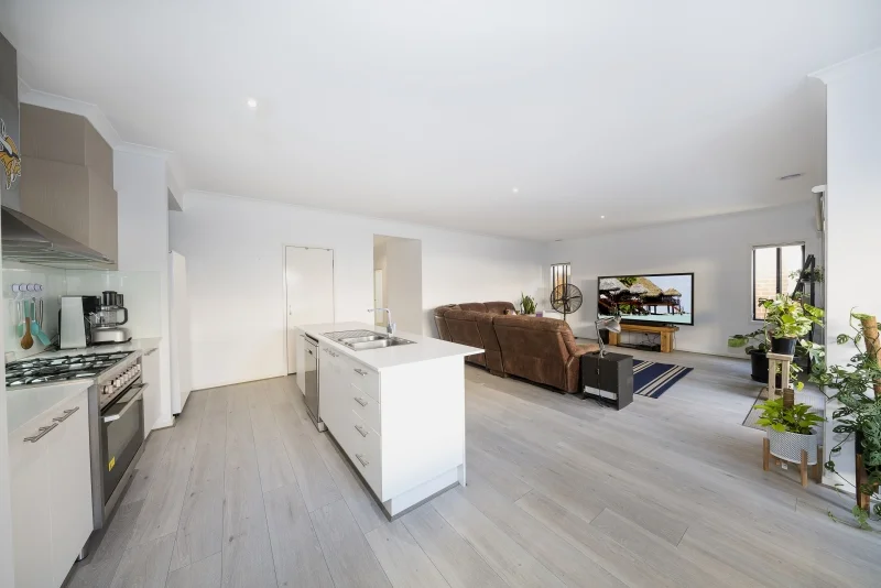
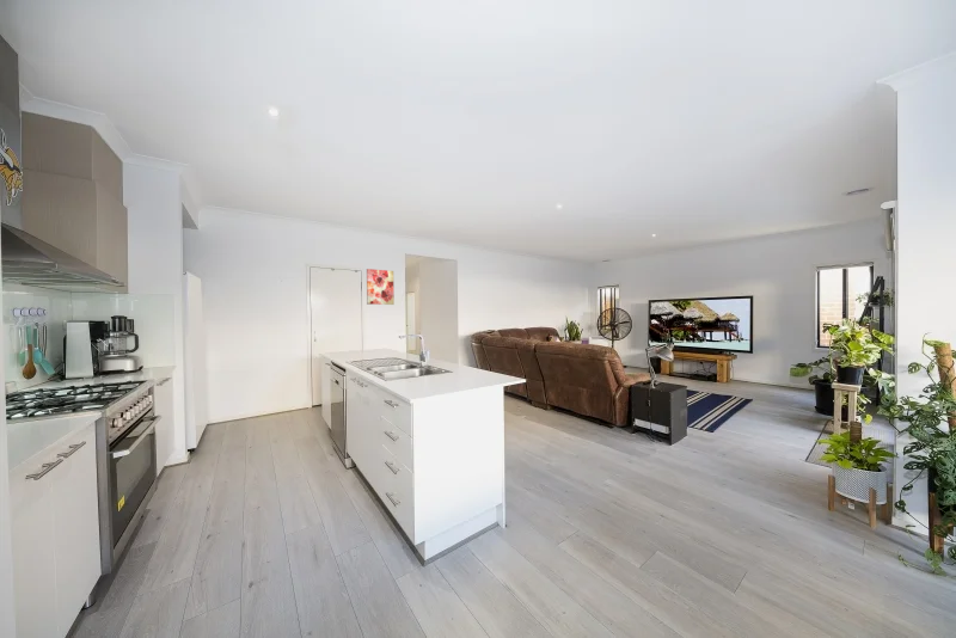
+ wall art [366,268,396,306]
